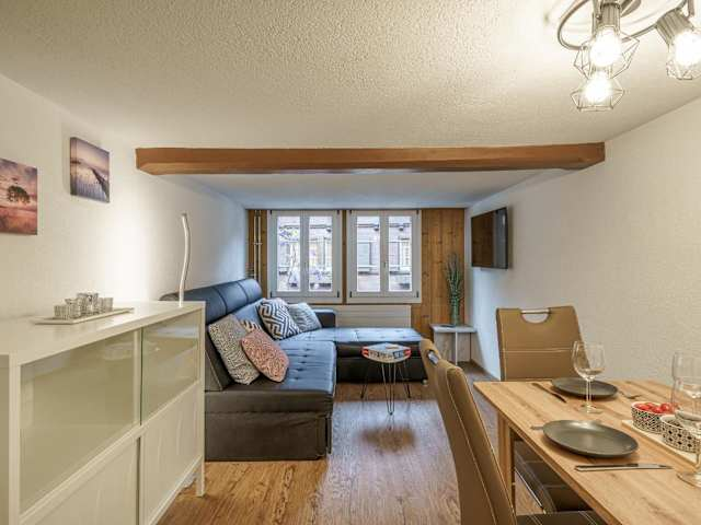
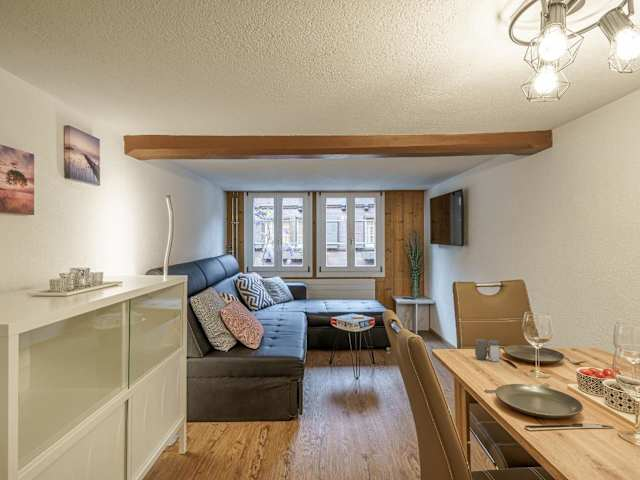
+ salt and pepper shaker [474,338,501,362]
